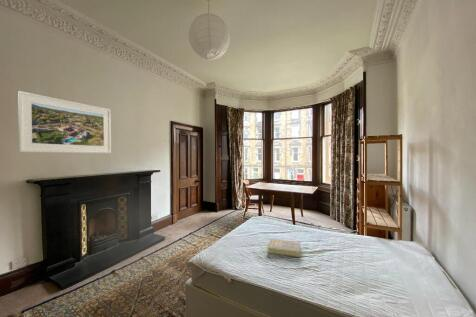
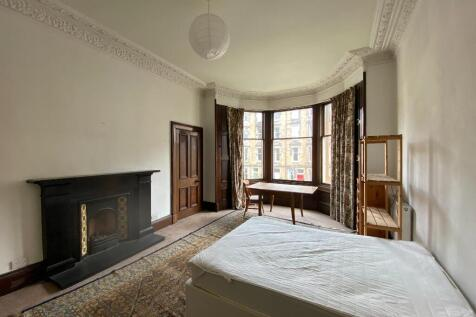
- book [267,238,301,258]
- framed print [17,90,112,154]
